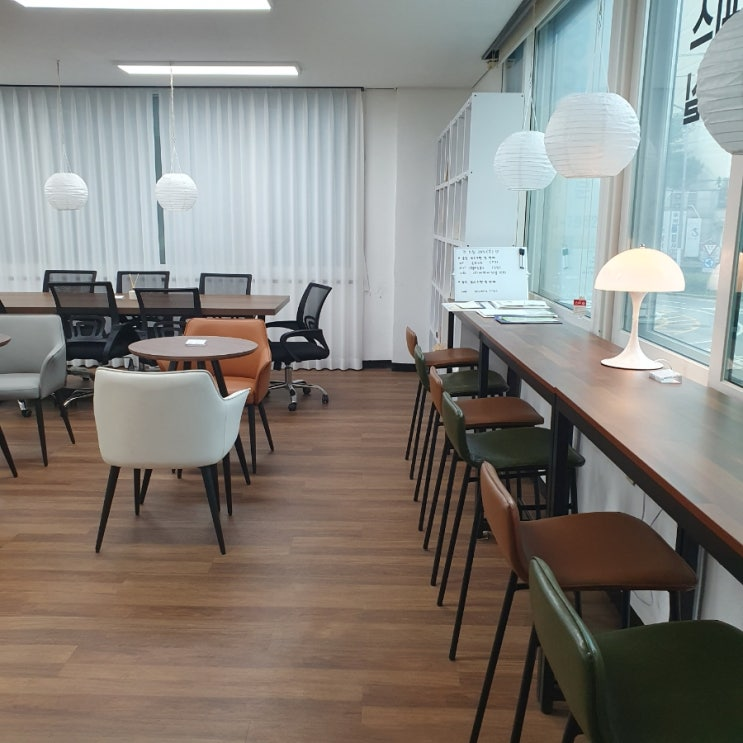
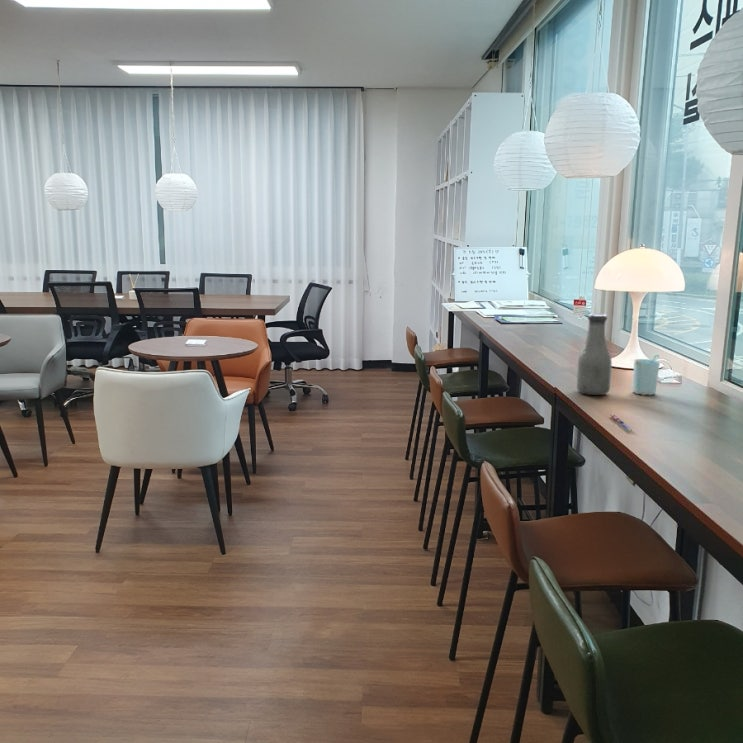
+ pen [609,413,632,432]
+ bottle [576,313,613,396]
+ cup [632,354,661,396]
